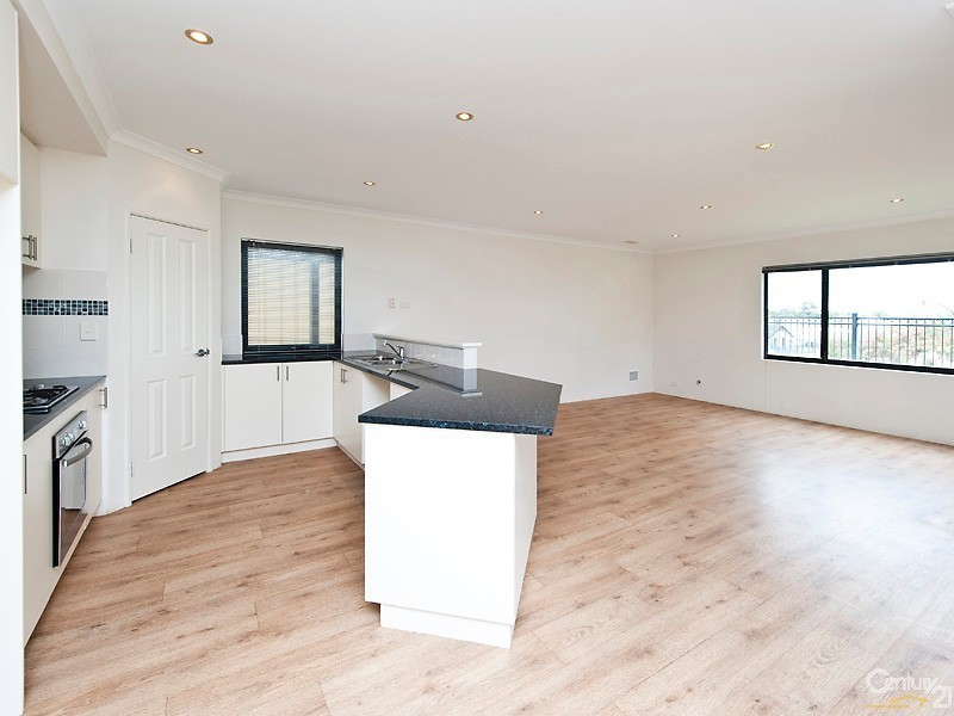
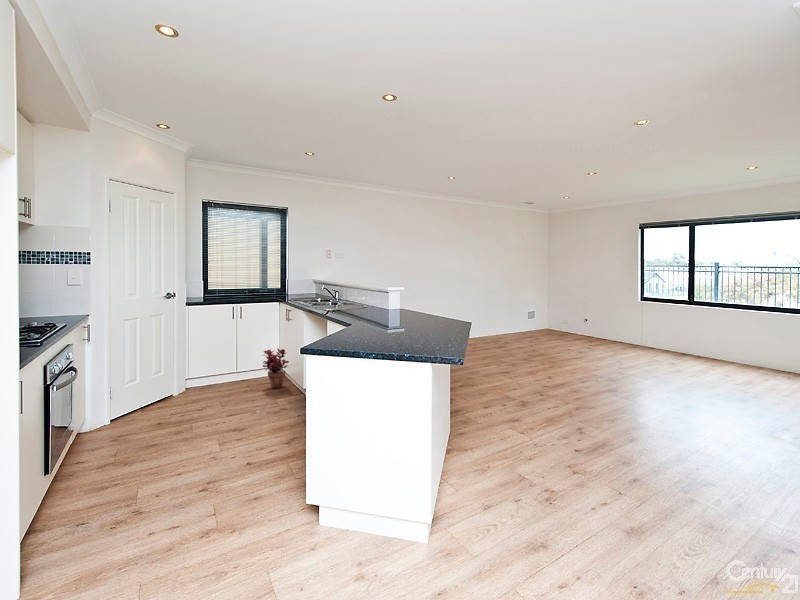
+ potted plant [261,347,290,389]
